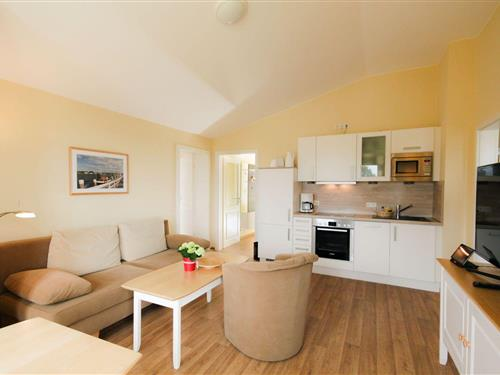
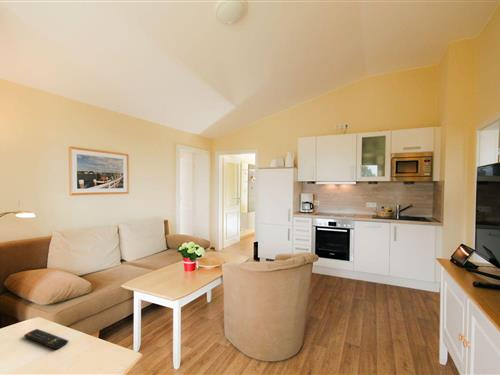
+ remote control [23,328,69,350]
